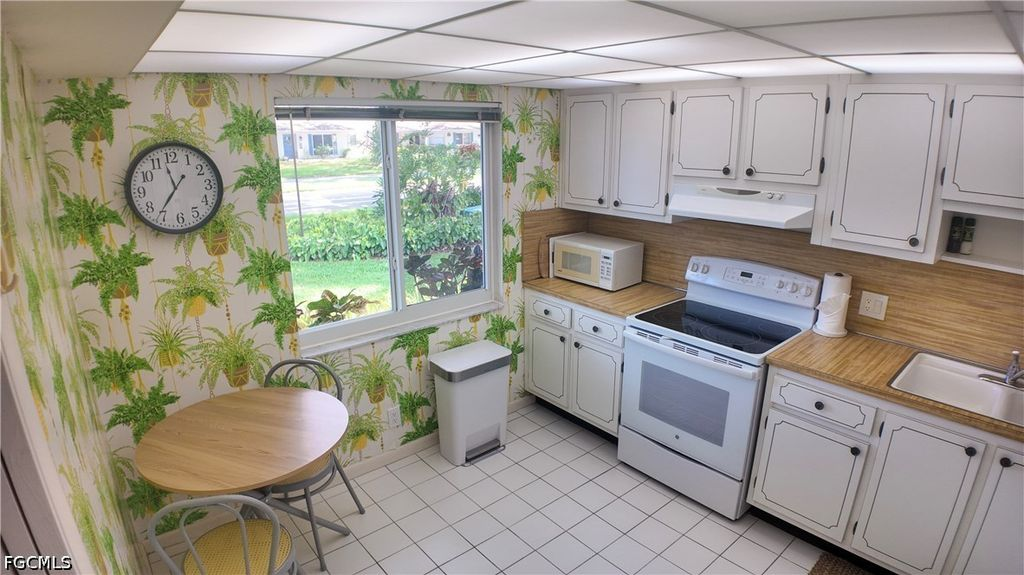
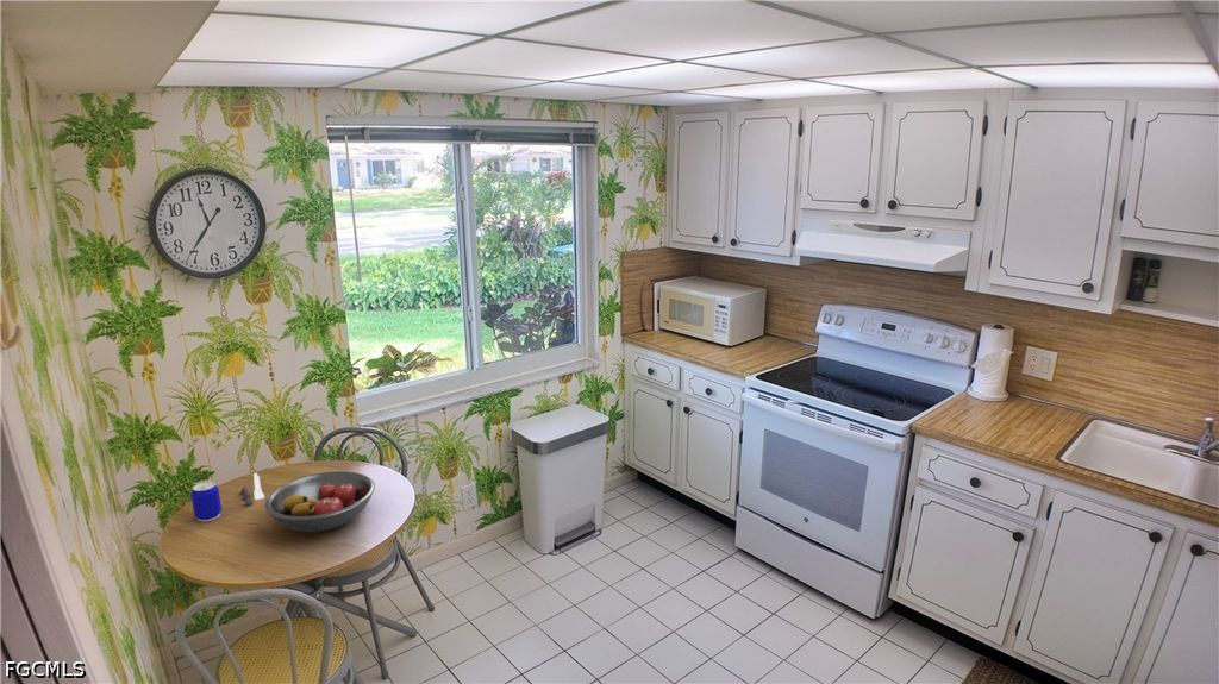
+ fruit bowl [263,470,376,533]
+ salt and pepper shaker set [239,472,265,507]
+ beer can [189,481,223,522]
